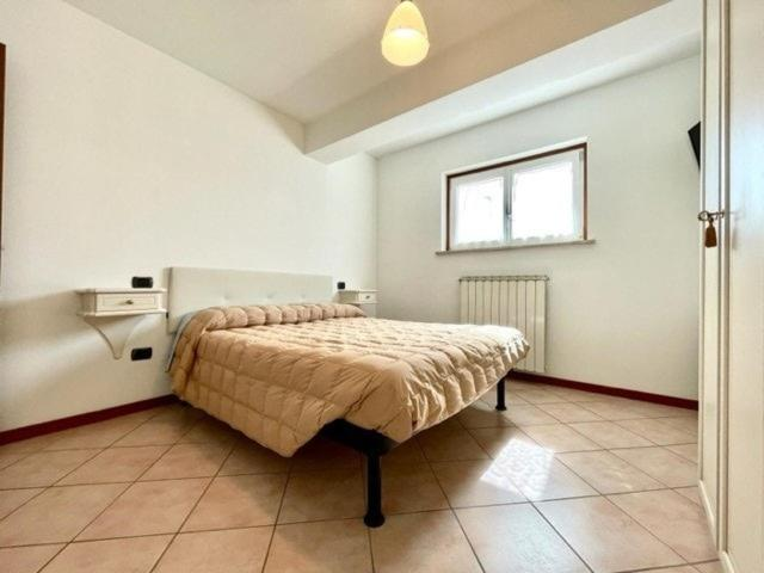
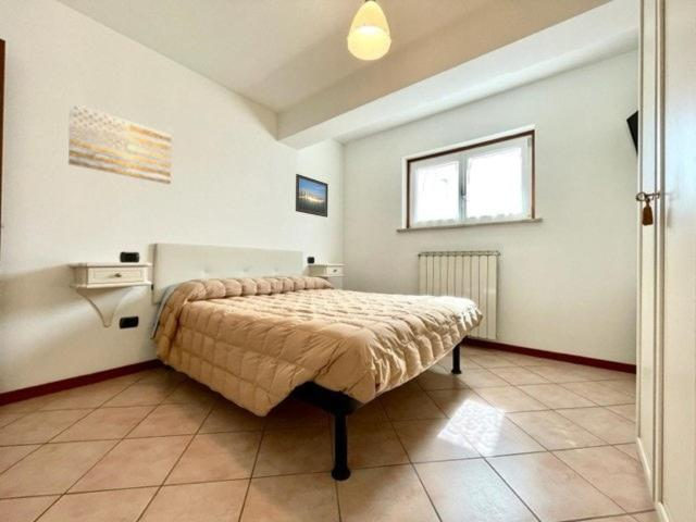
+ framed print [295,173,330,219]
+ wall art [67,101,172,185]
